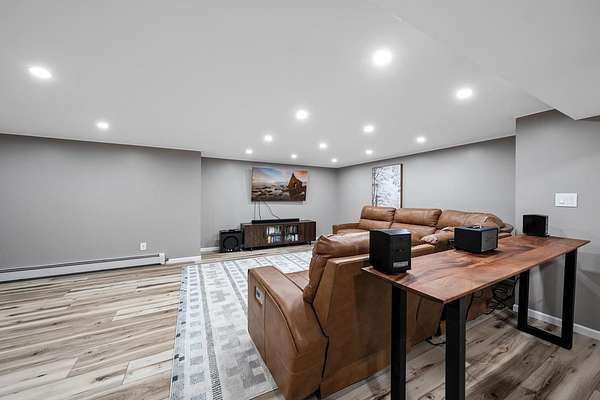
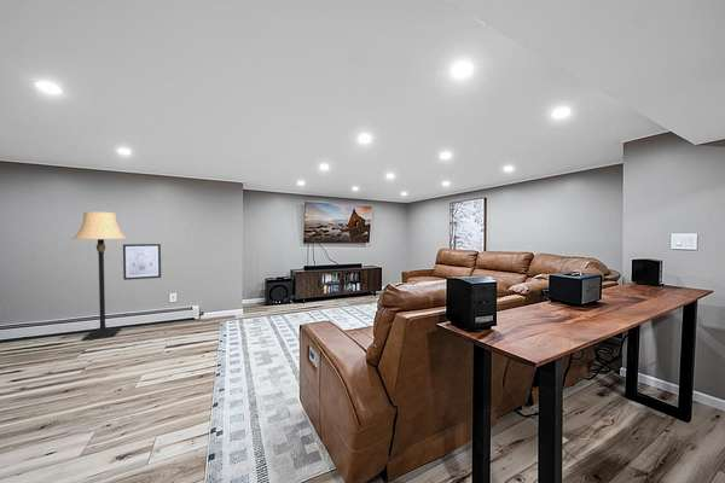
+ wall art [122,243,162,281]
+ lamp [71,210,128,342]
